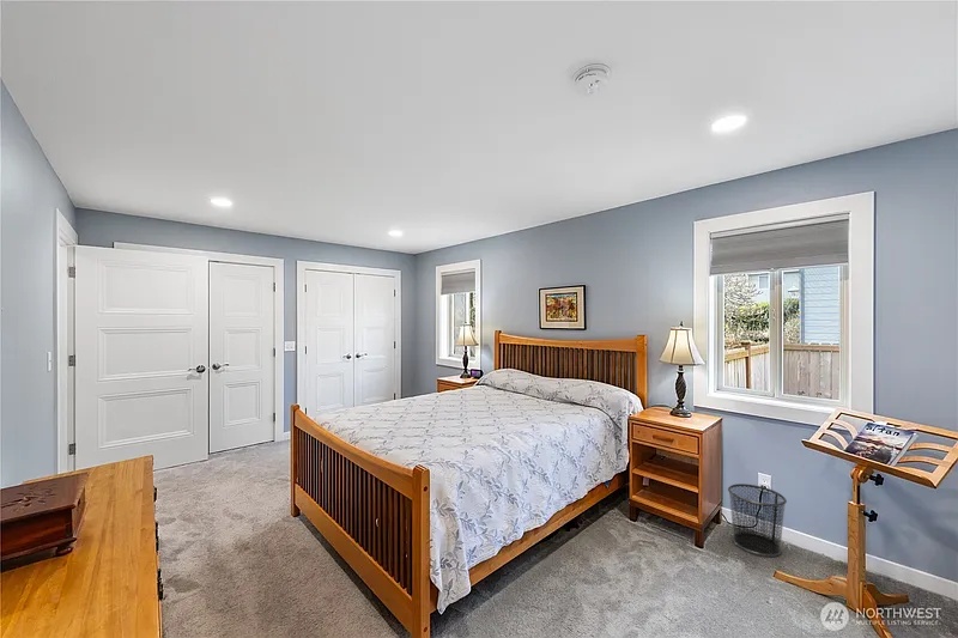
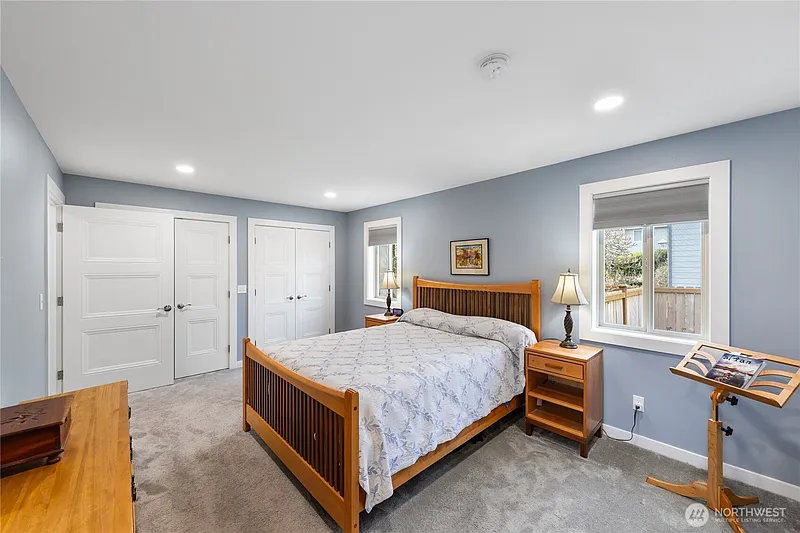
- waste bin [727,482,788,558]
